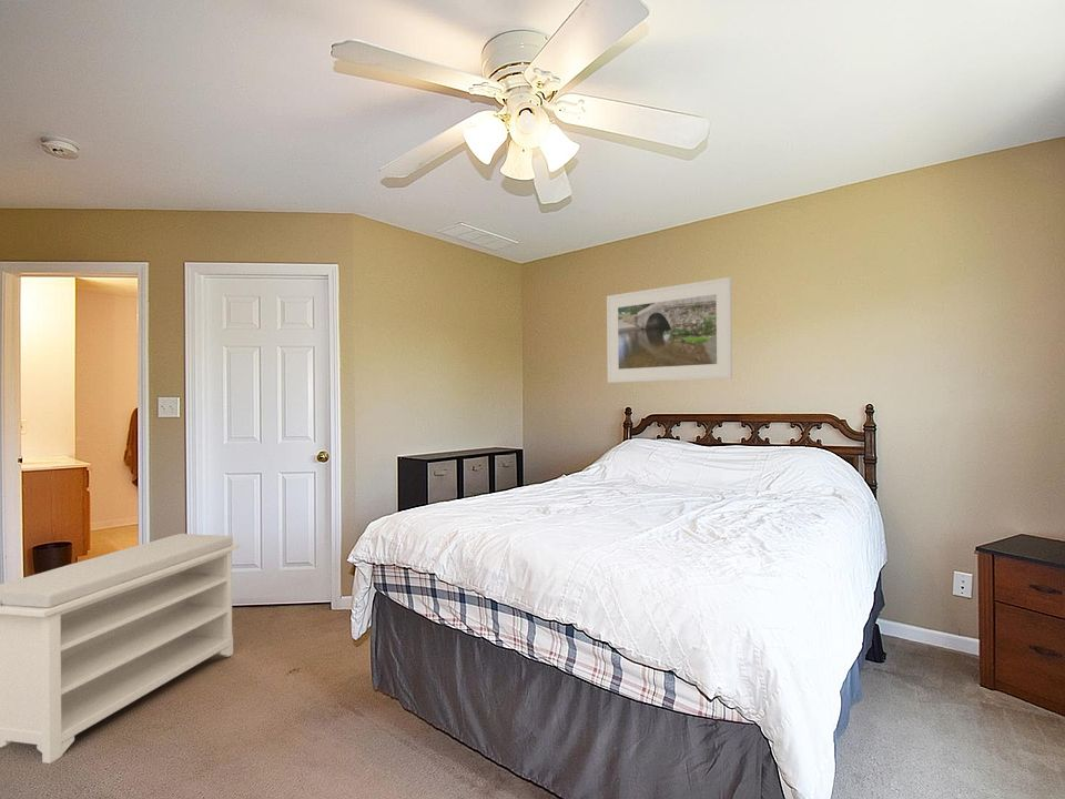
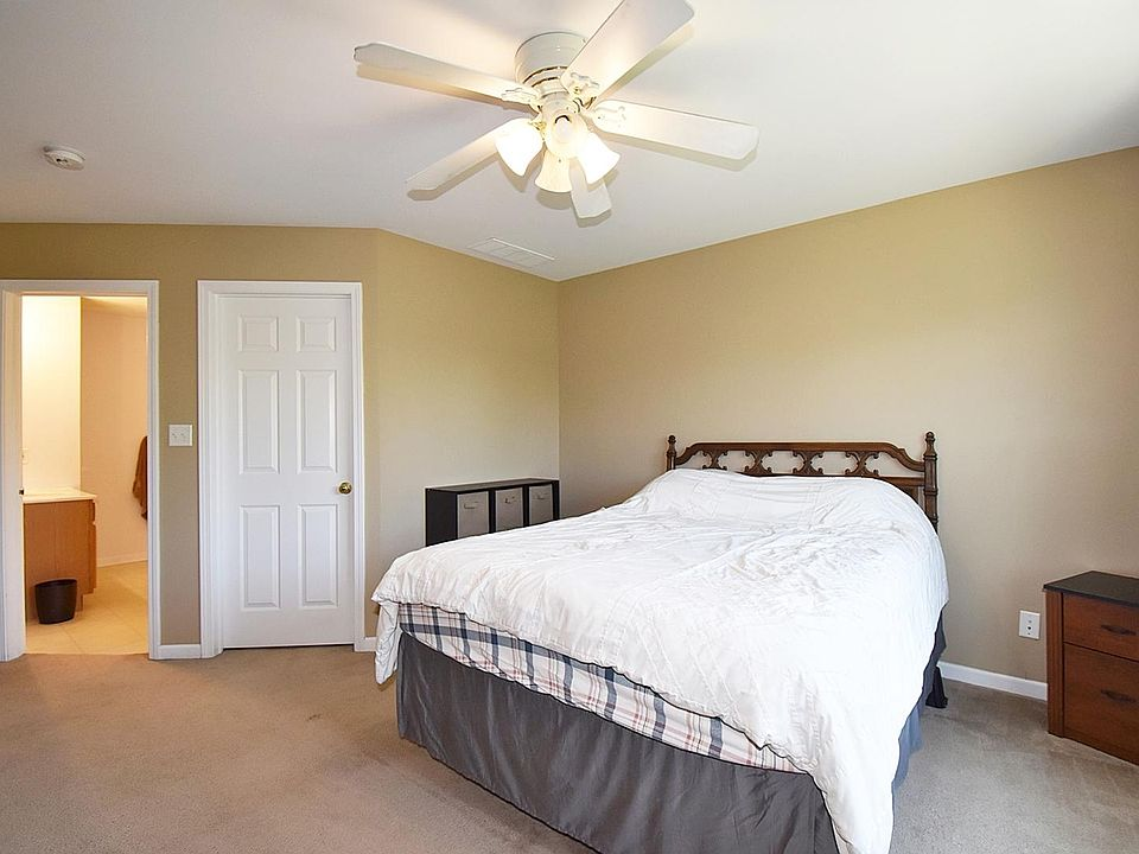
- bench [0,533,241,765]
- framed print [606,276,733,384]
